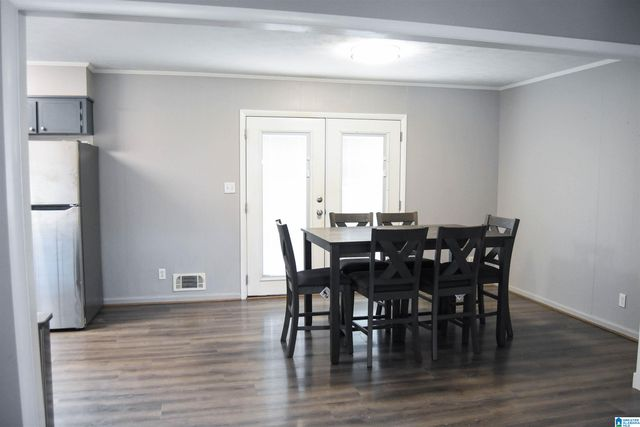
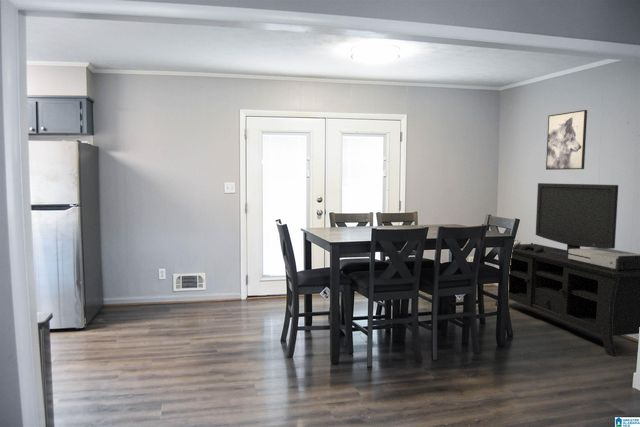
+ media console [494,182,640,357]
+ wall art [545,109,588,171]
